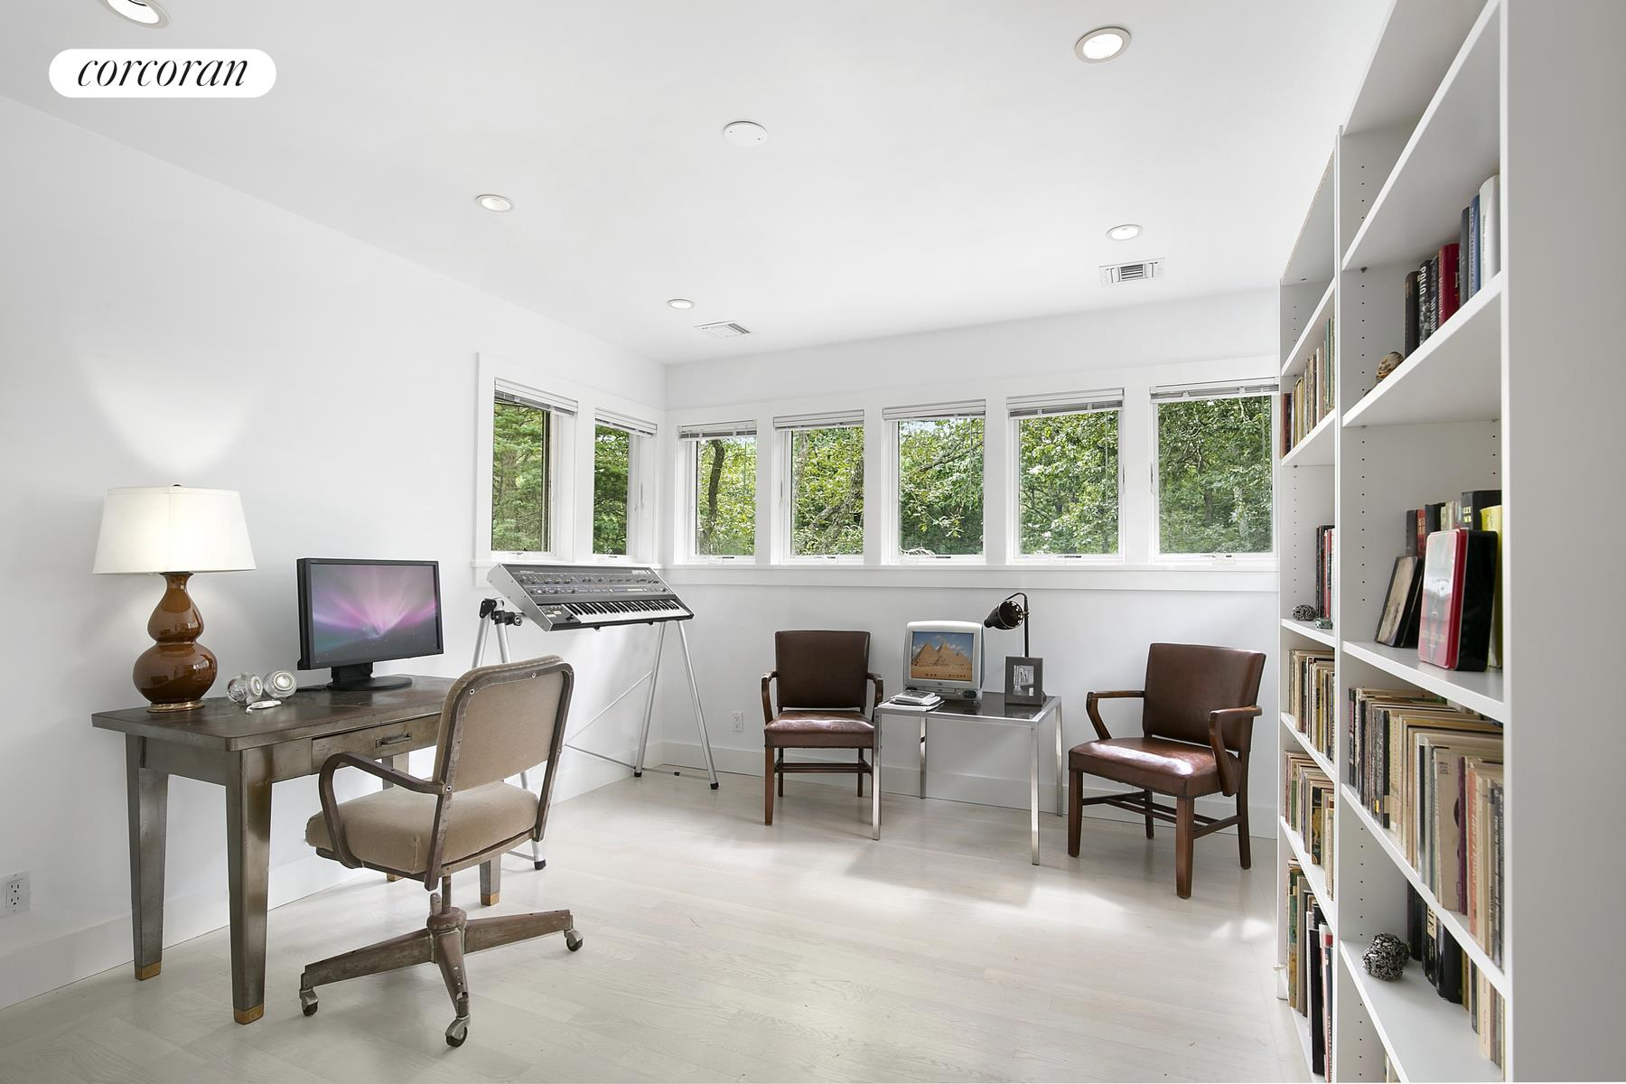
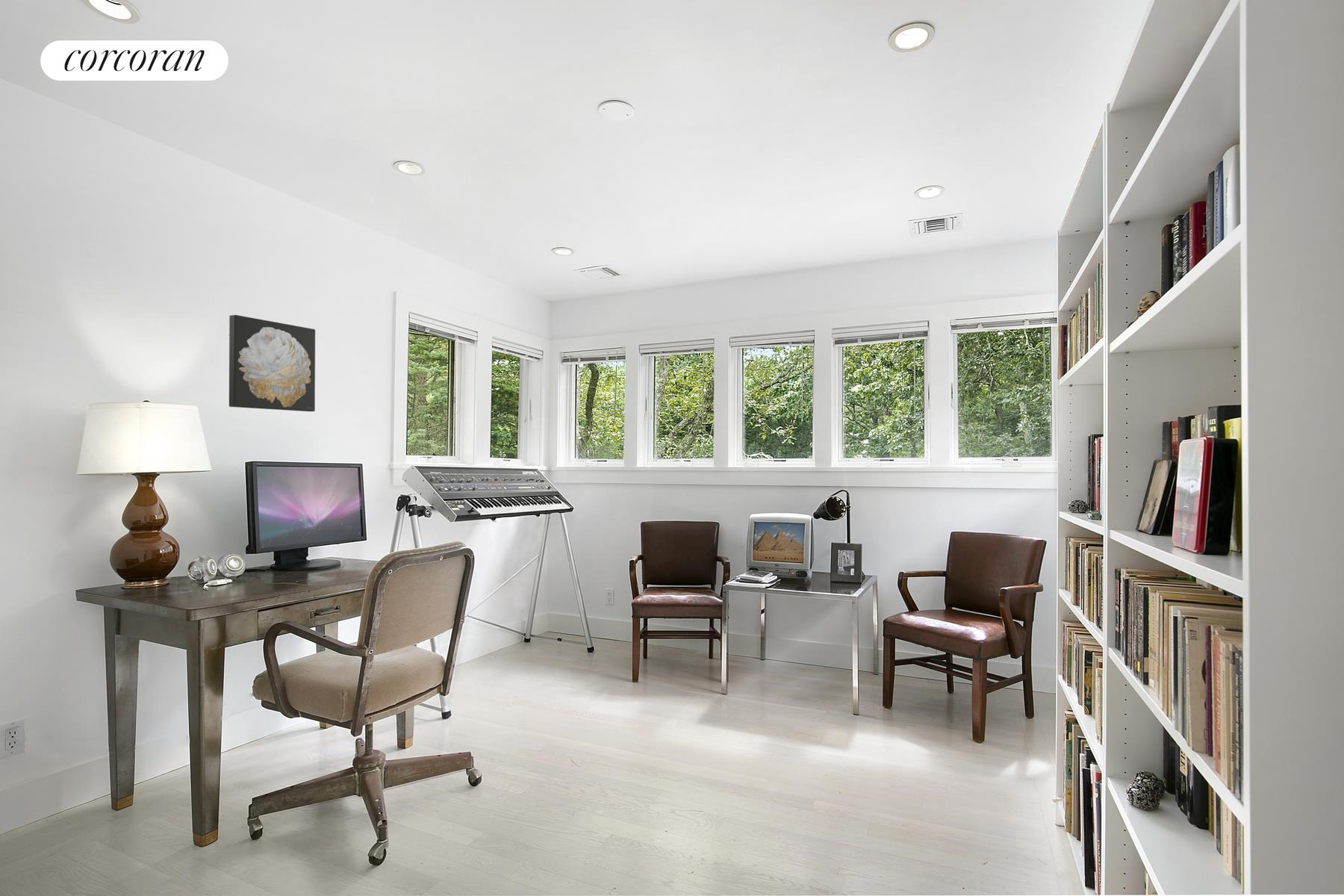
+ wall art [228,314,316,412]
